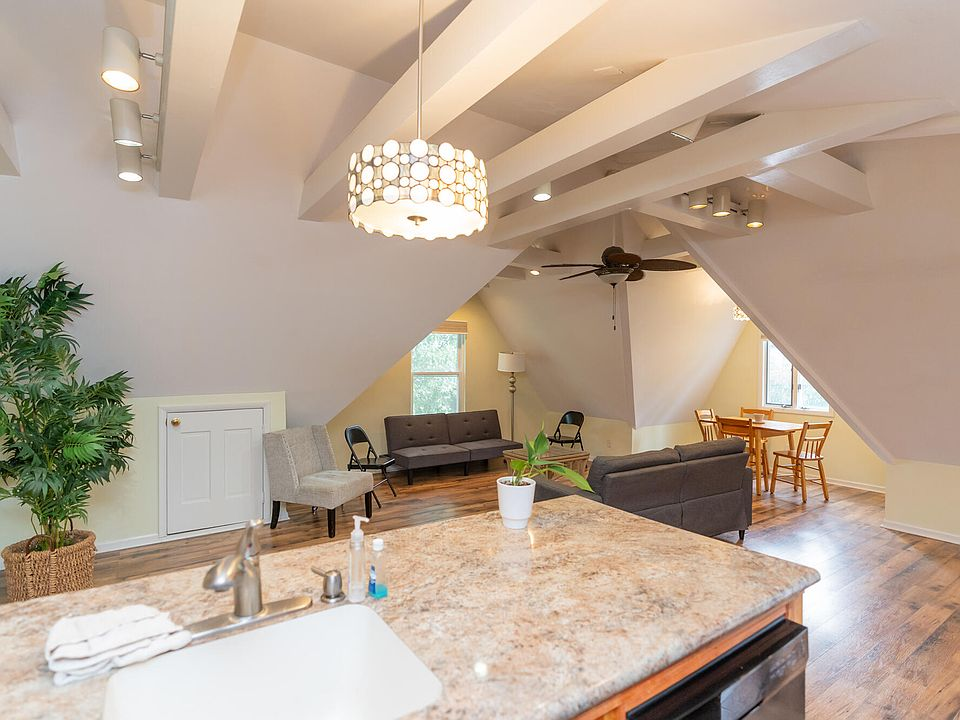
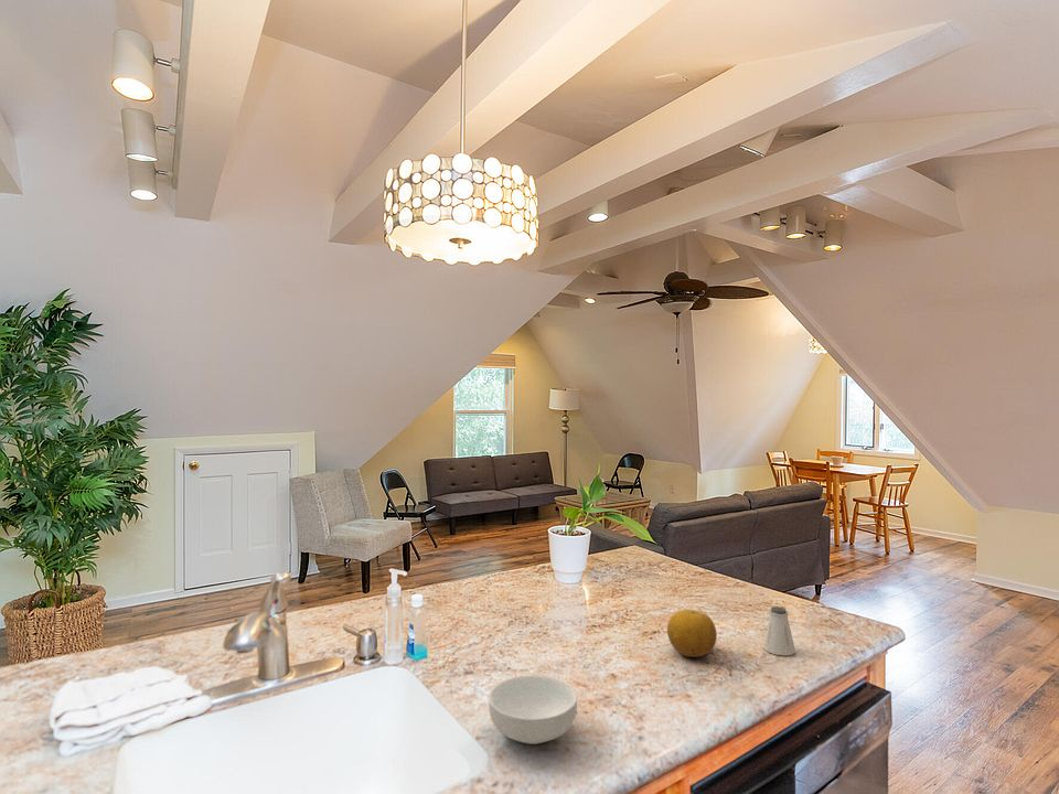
+ fruit [666,609,718,658]
+ cereal bowl [488,675,578,745]
+ saltshaker [762,605,796,656]
